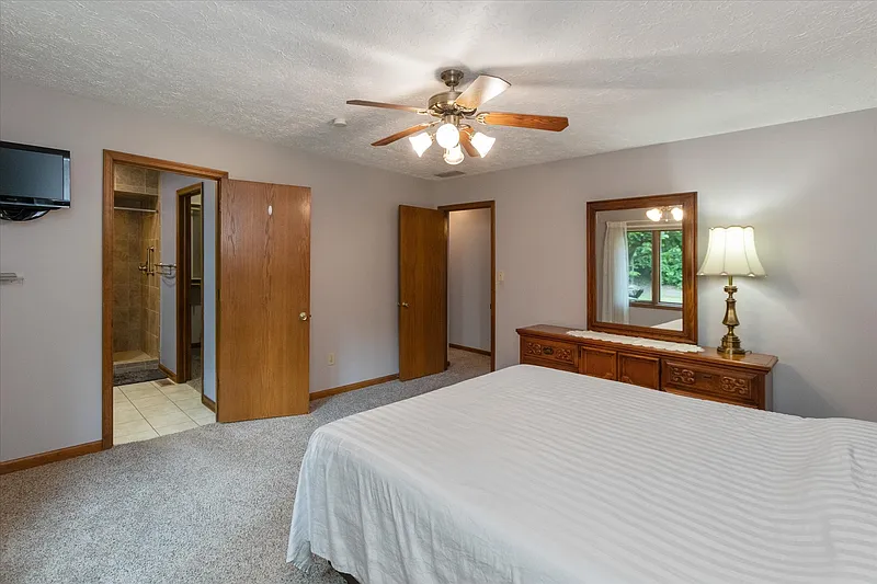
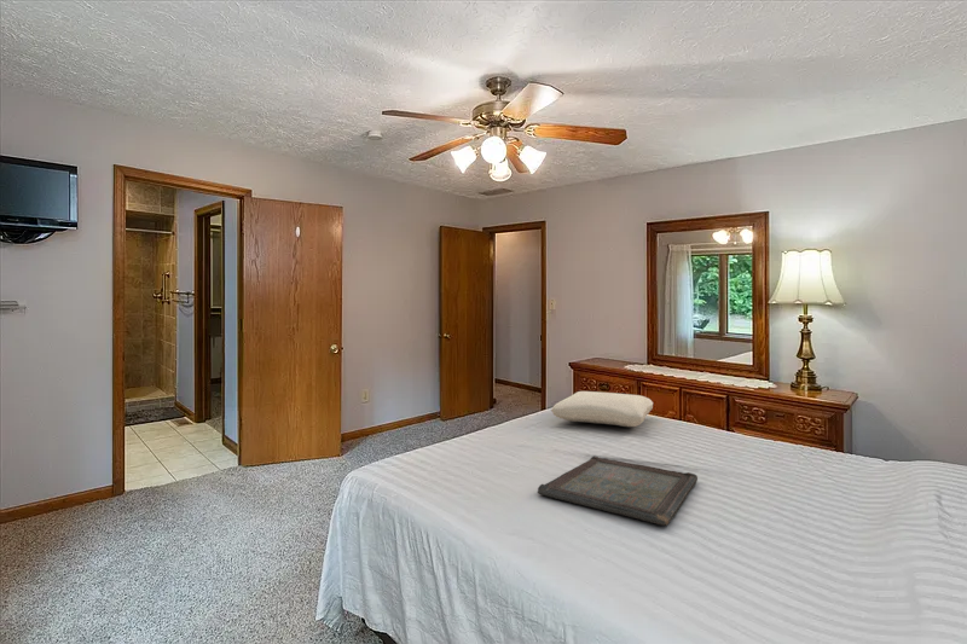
+ serving tray [537,456,699,527]
+ pillow [550,390,654,428]
